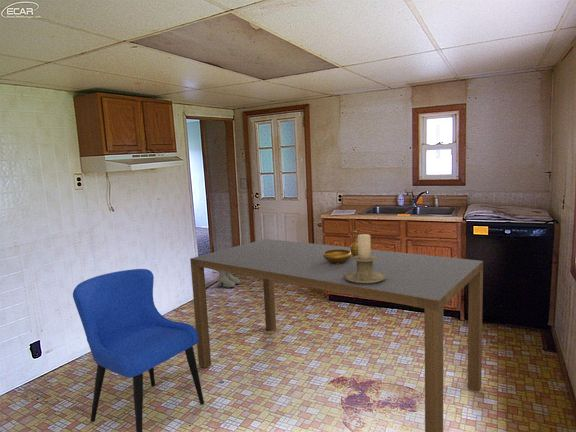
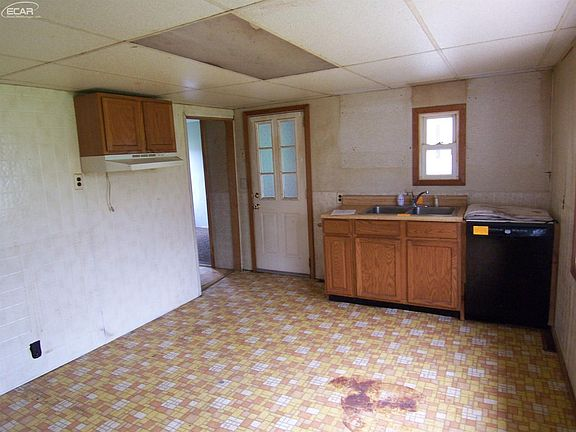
- candle holder [344,233,387,284]
- decorative bowl [323,229,358,264]
- dining table [189,238,484,432]
- boots [217,271,241,289]
- dining chair [72,268,205,432]
